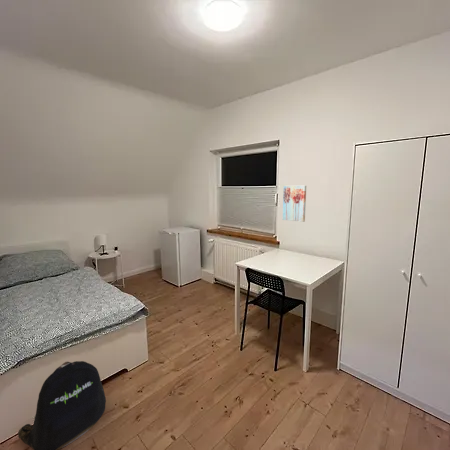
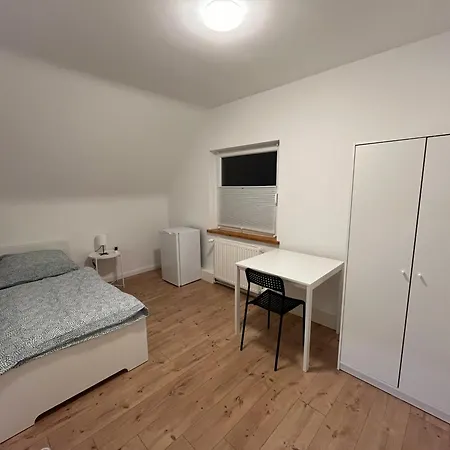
- wall art [282,185,307,223]
- backpack [17,360,107,450]
